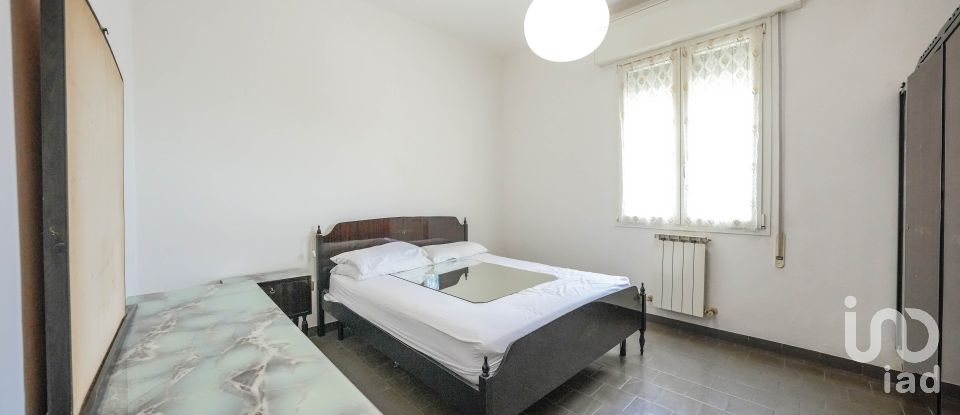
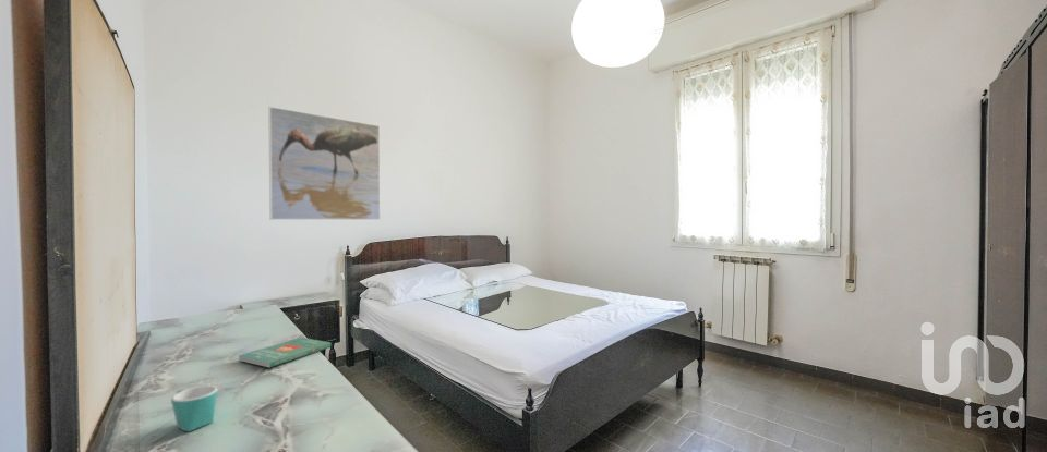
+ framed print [267,106,382,221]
+ mug [170,384,219,432]
+ book [238,337,333,369]
